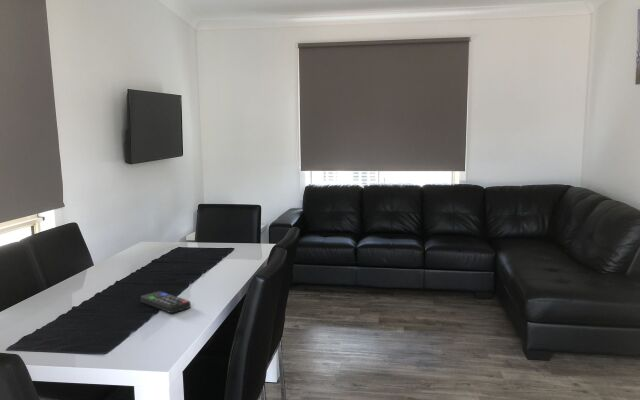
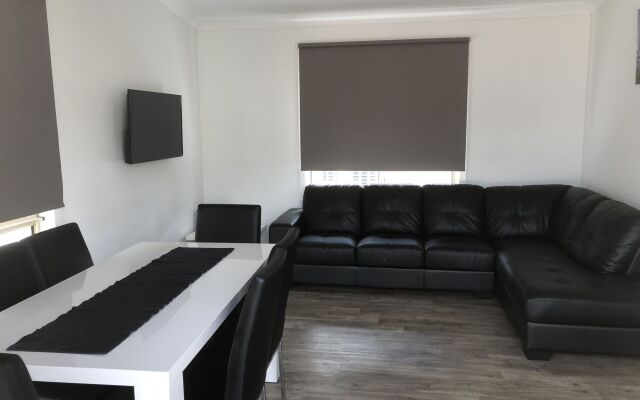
- remote control [140,290,192,314]
